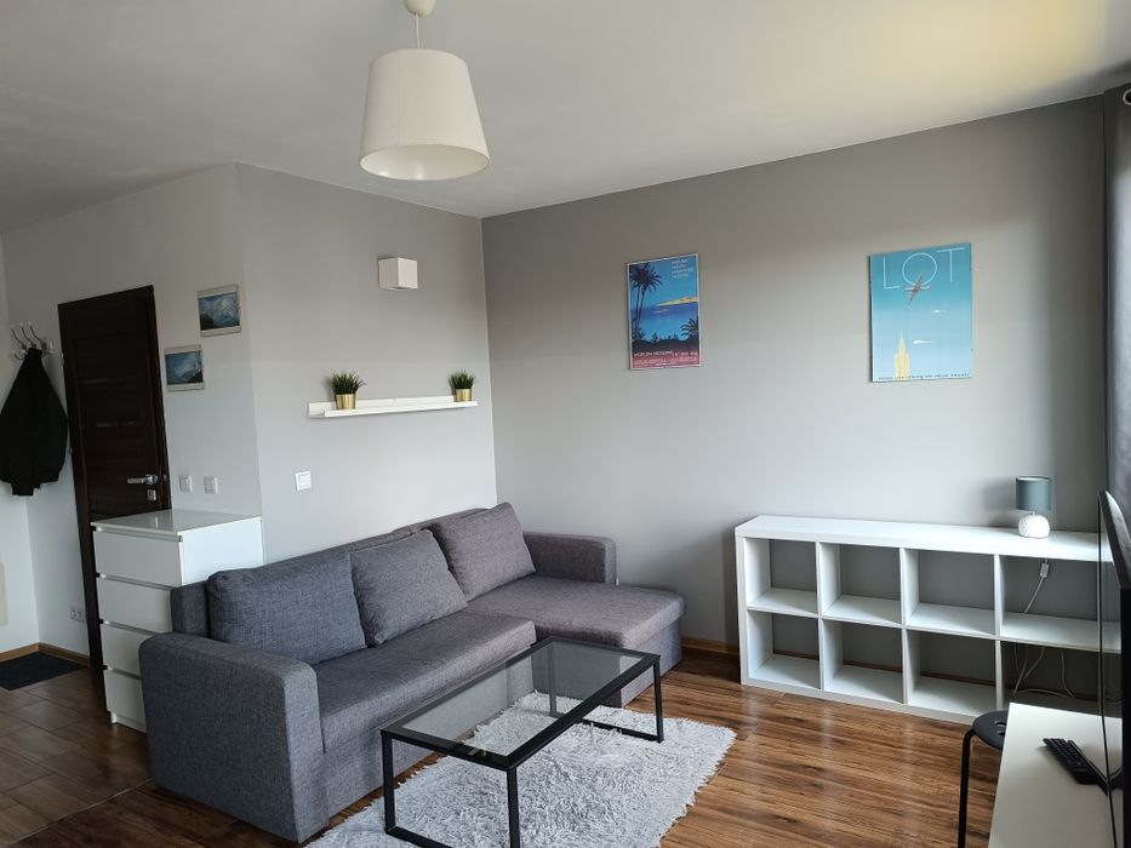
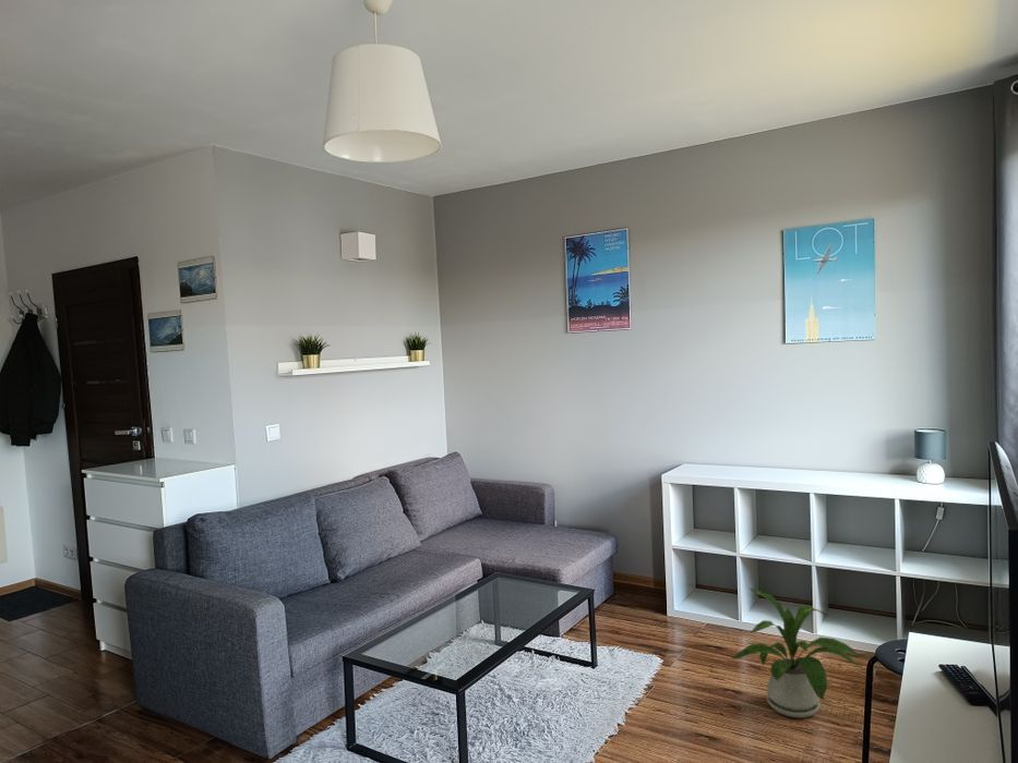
+ house plant [731,588,862,718]
